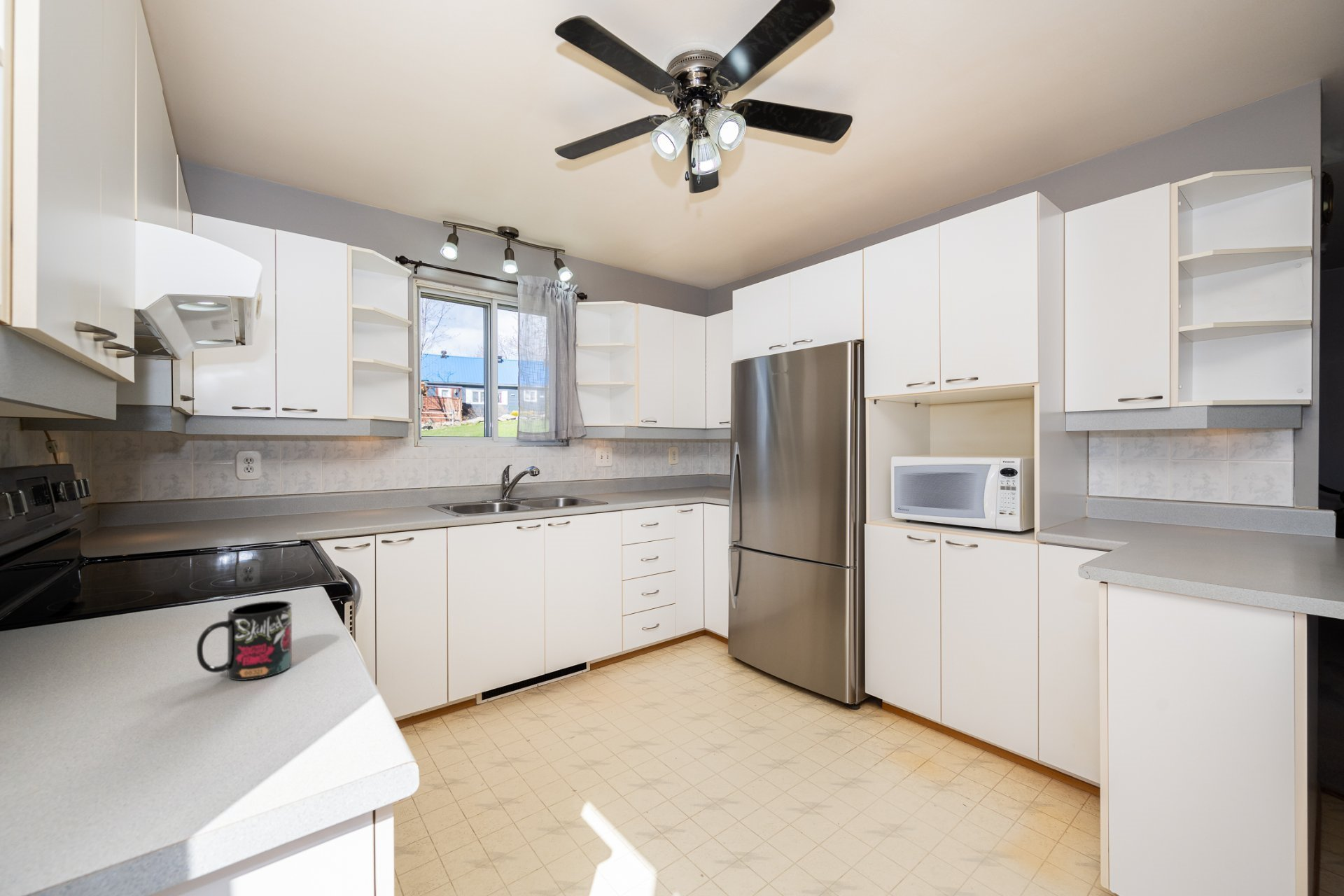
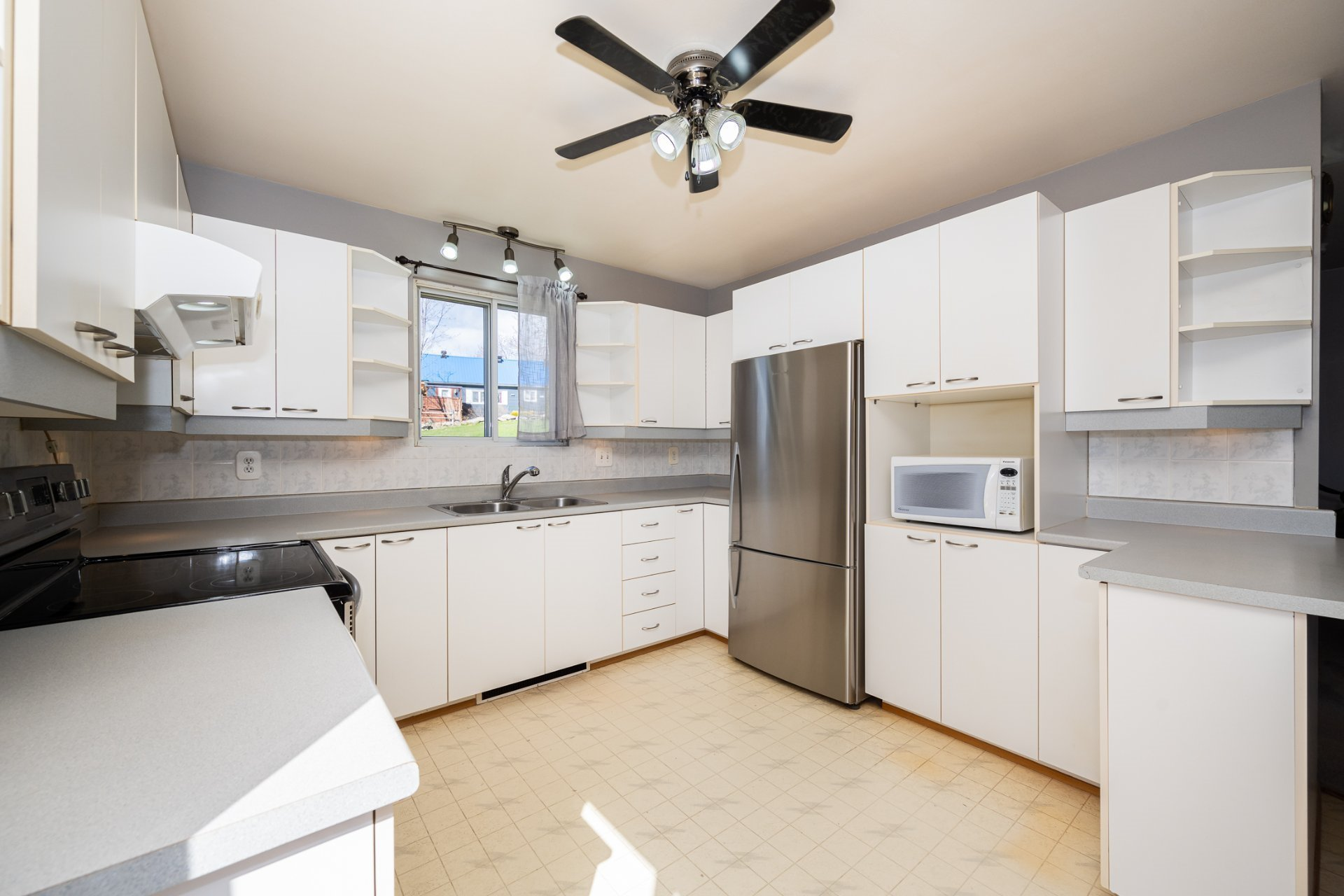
- mug [196,600,293,681]
